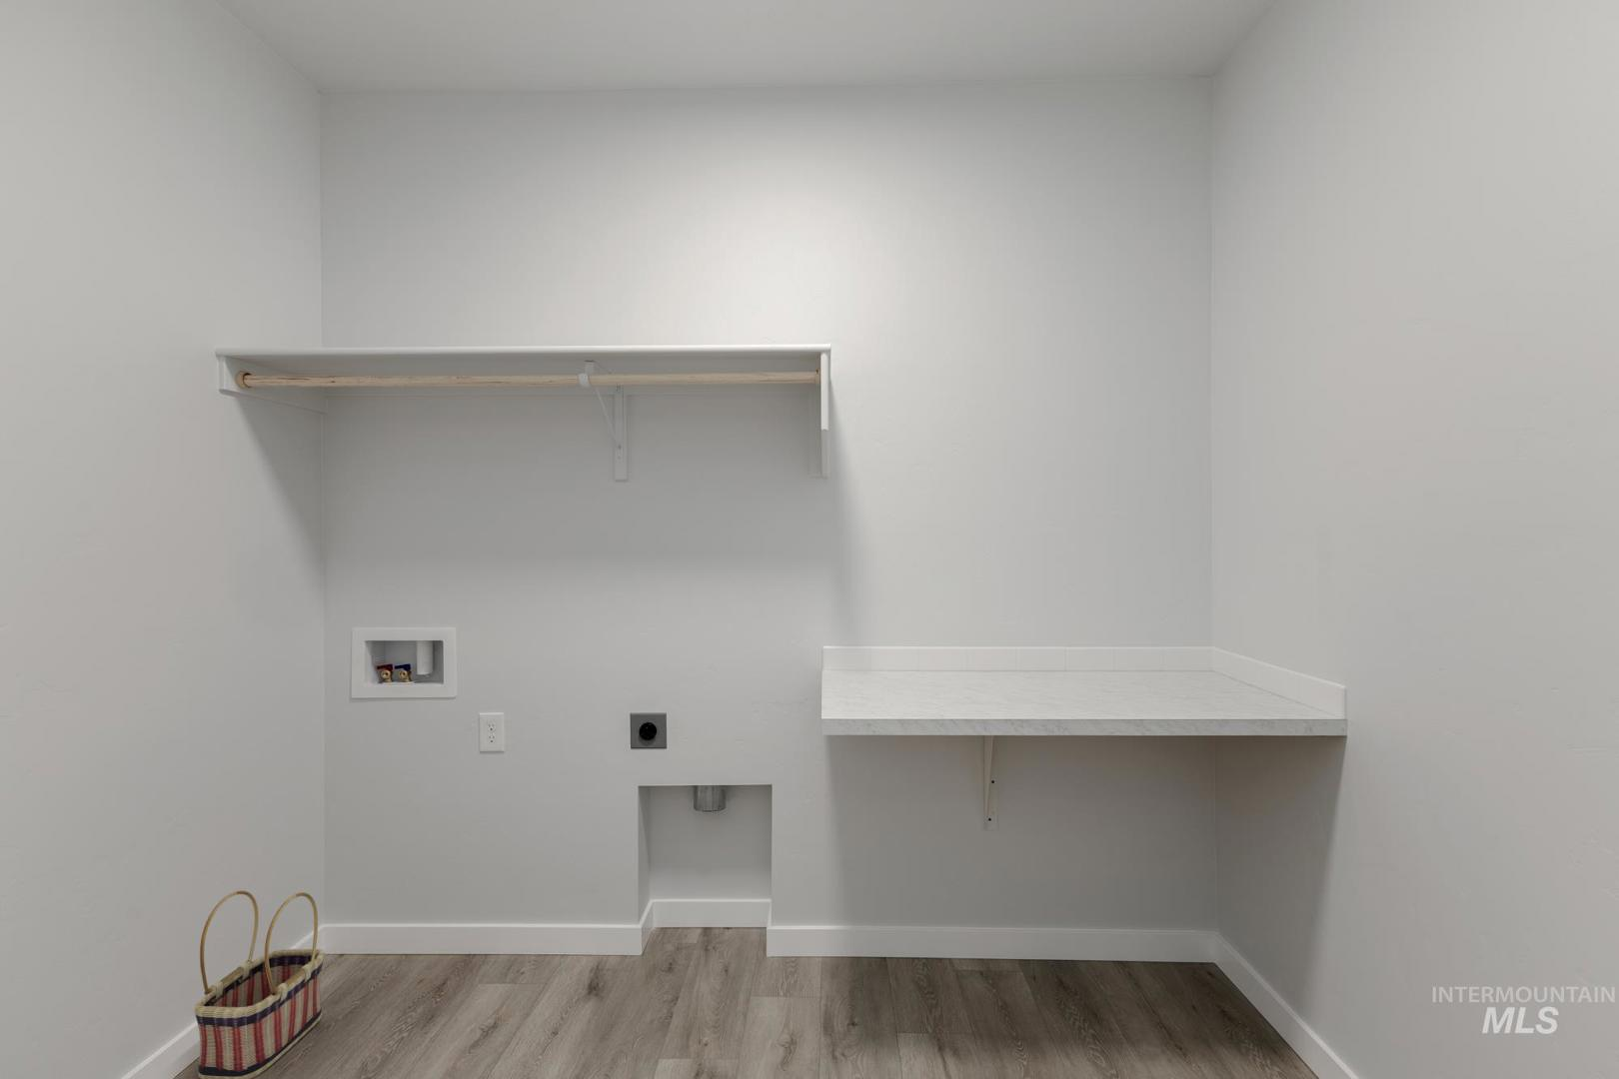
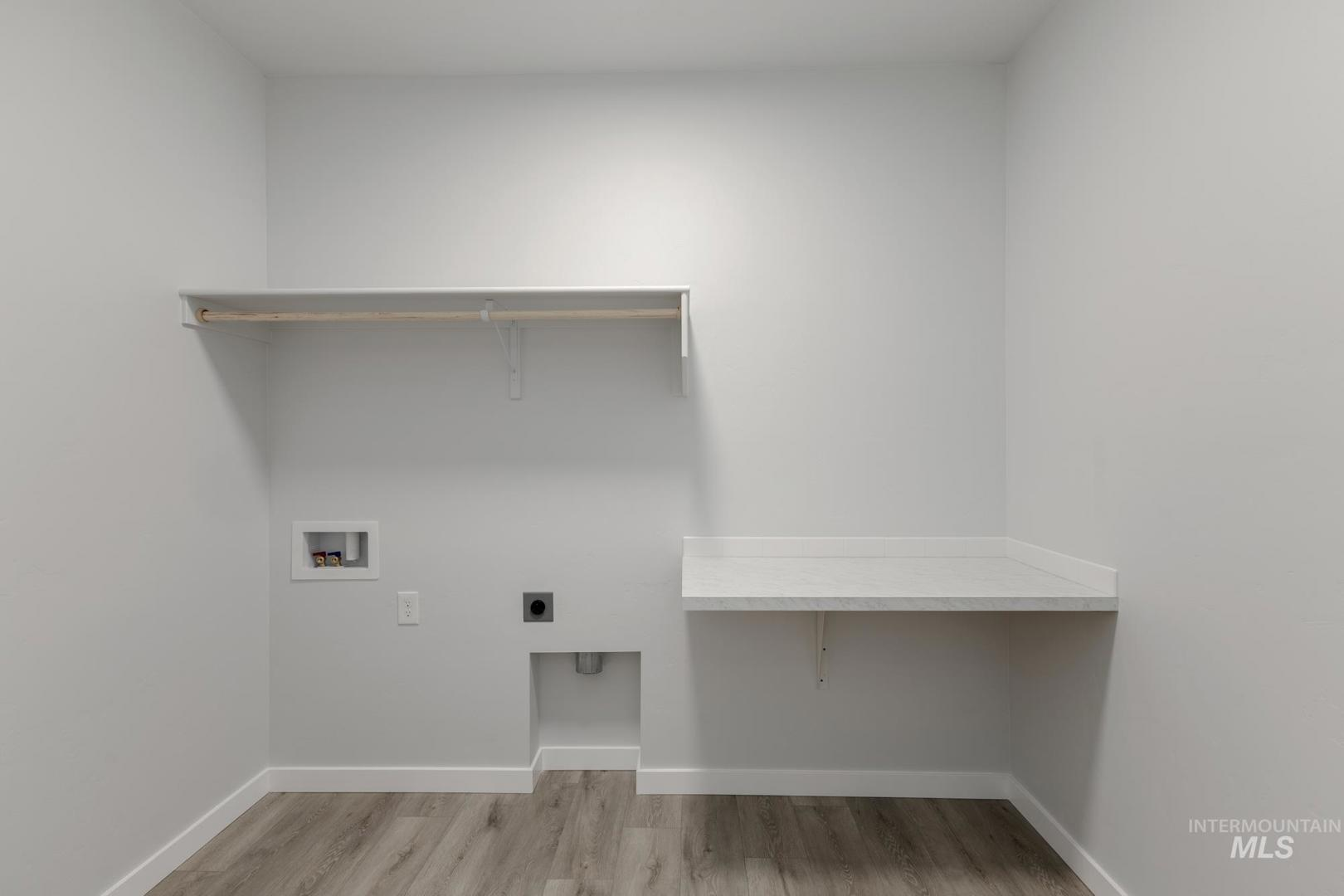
- basket [193,890,325,1079]
